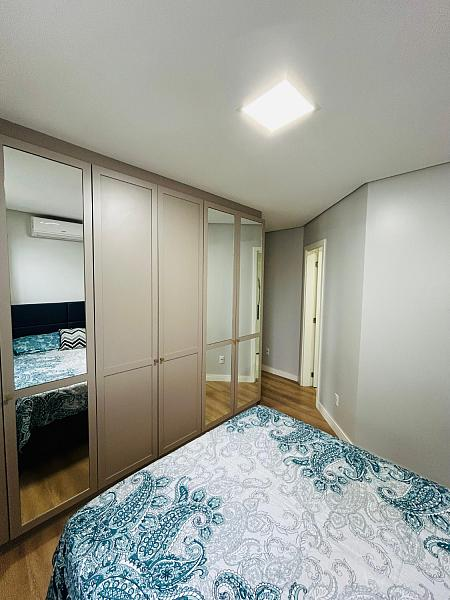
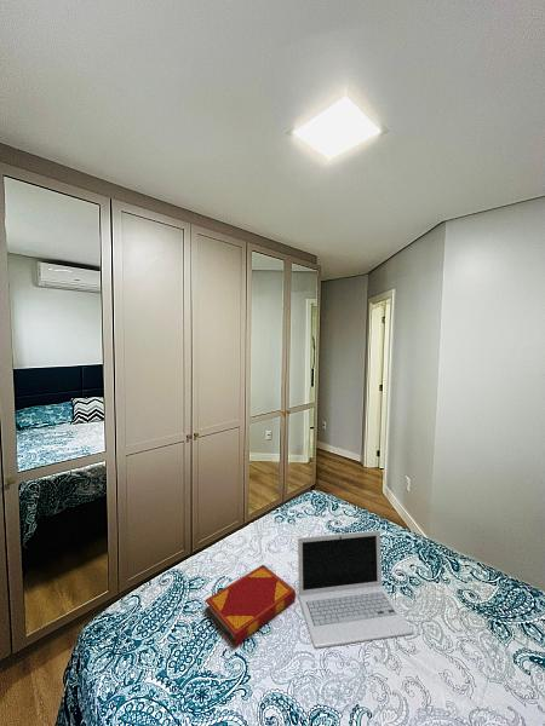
+ laptop [297,529,414,650]
+ hardback book [203,564,297,647]
